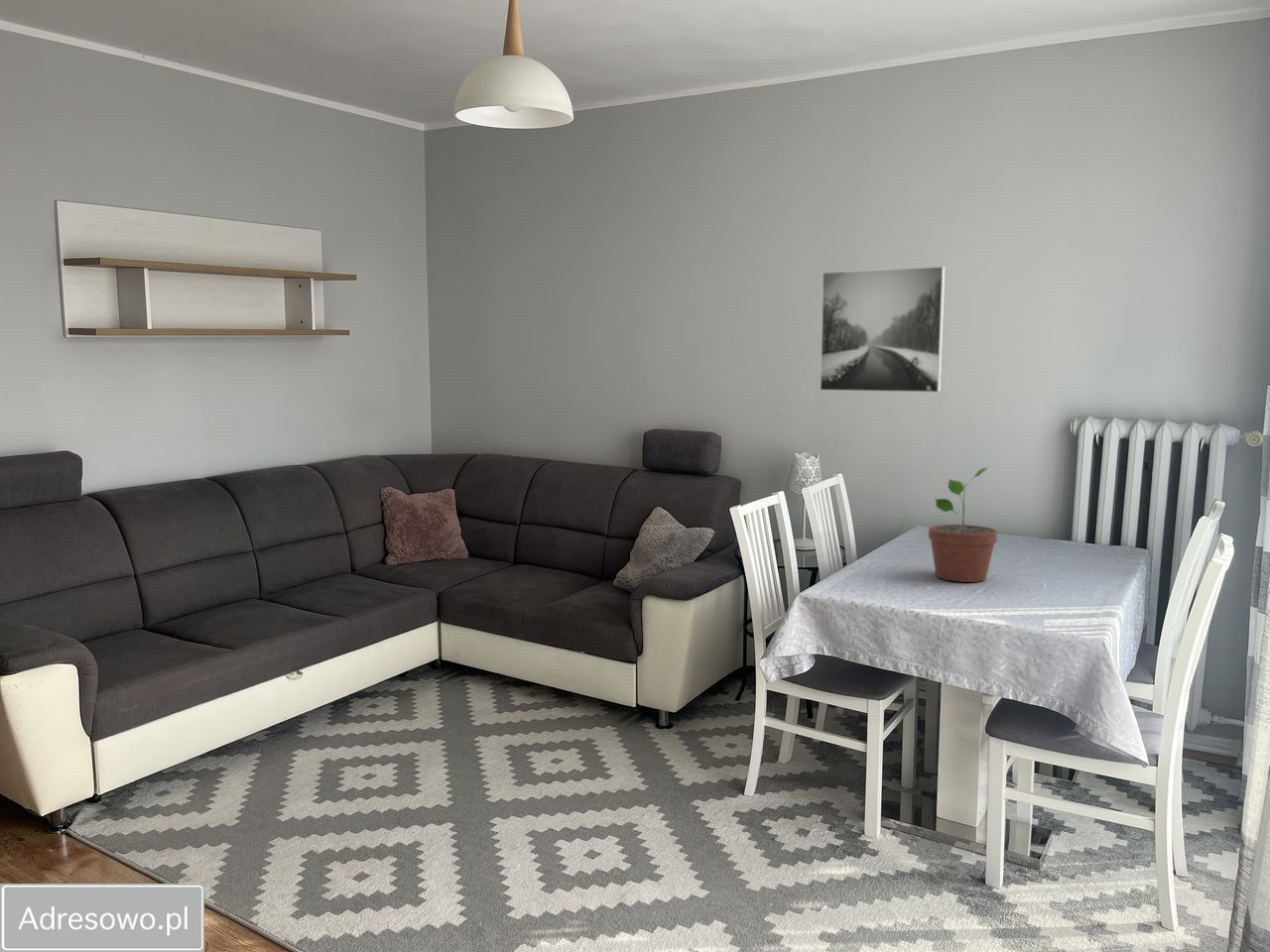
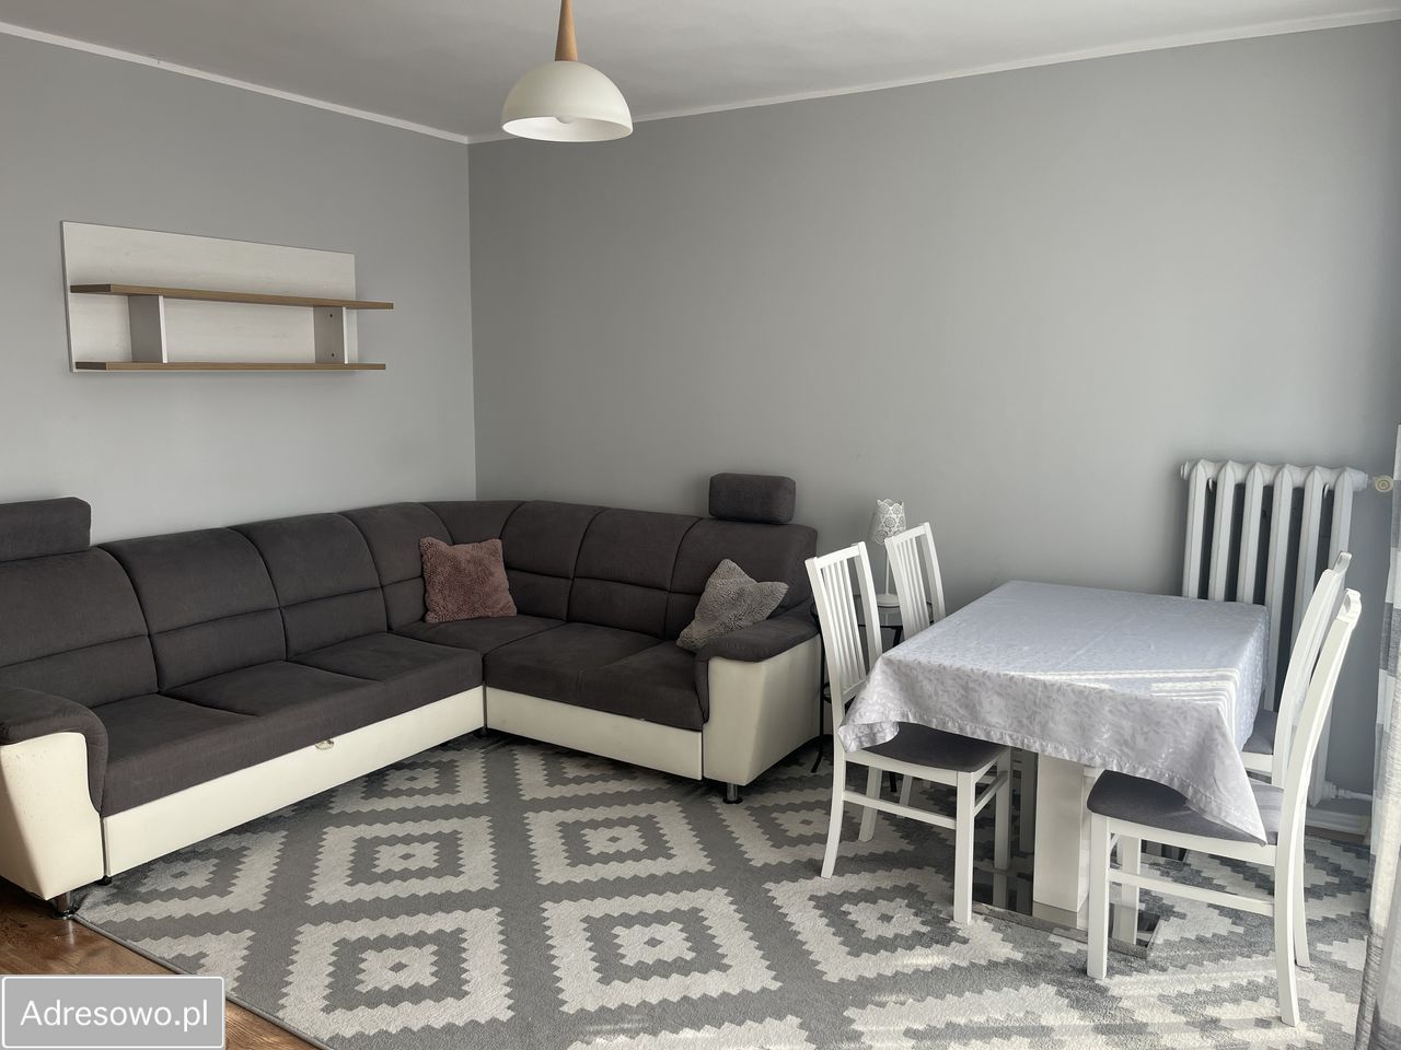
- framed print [819,265,947,394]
- potted plant [928,465,998,583]
